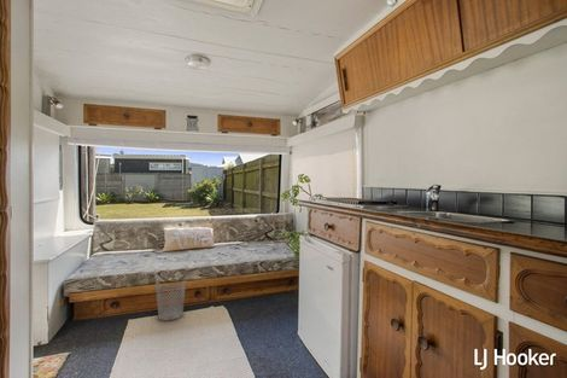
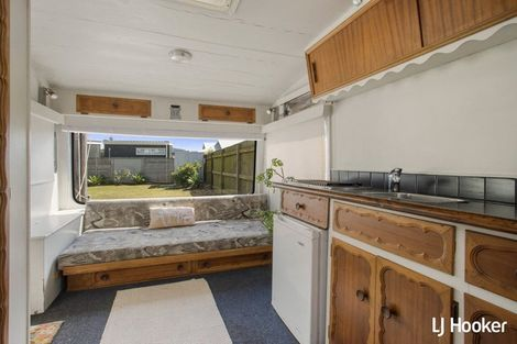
- wastebasket [154,278,187,322]
